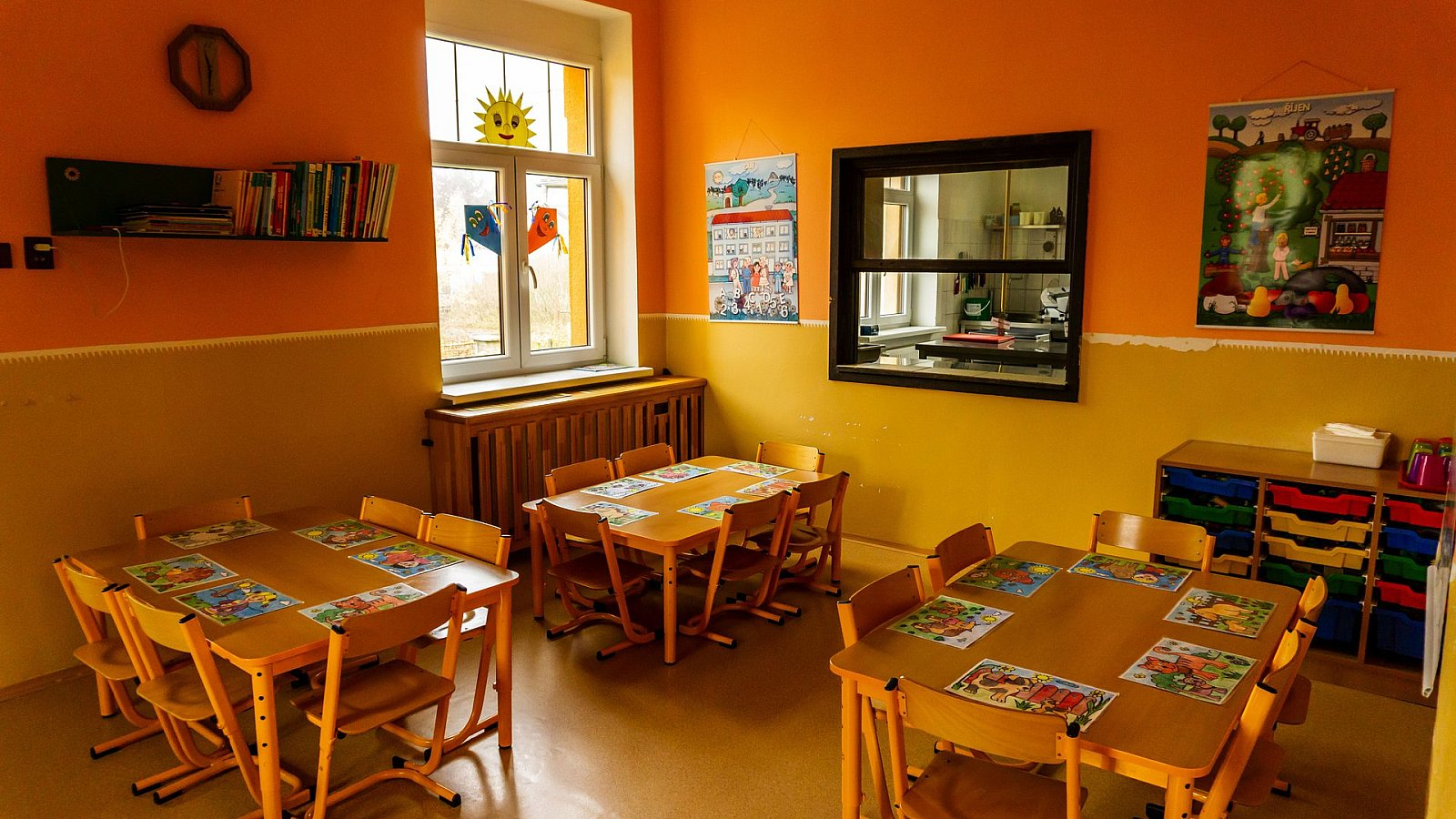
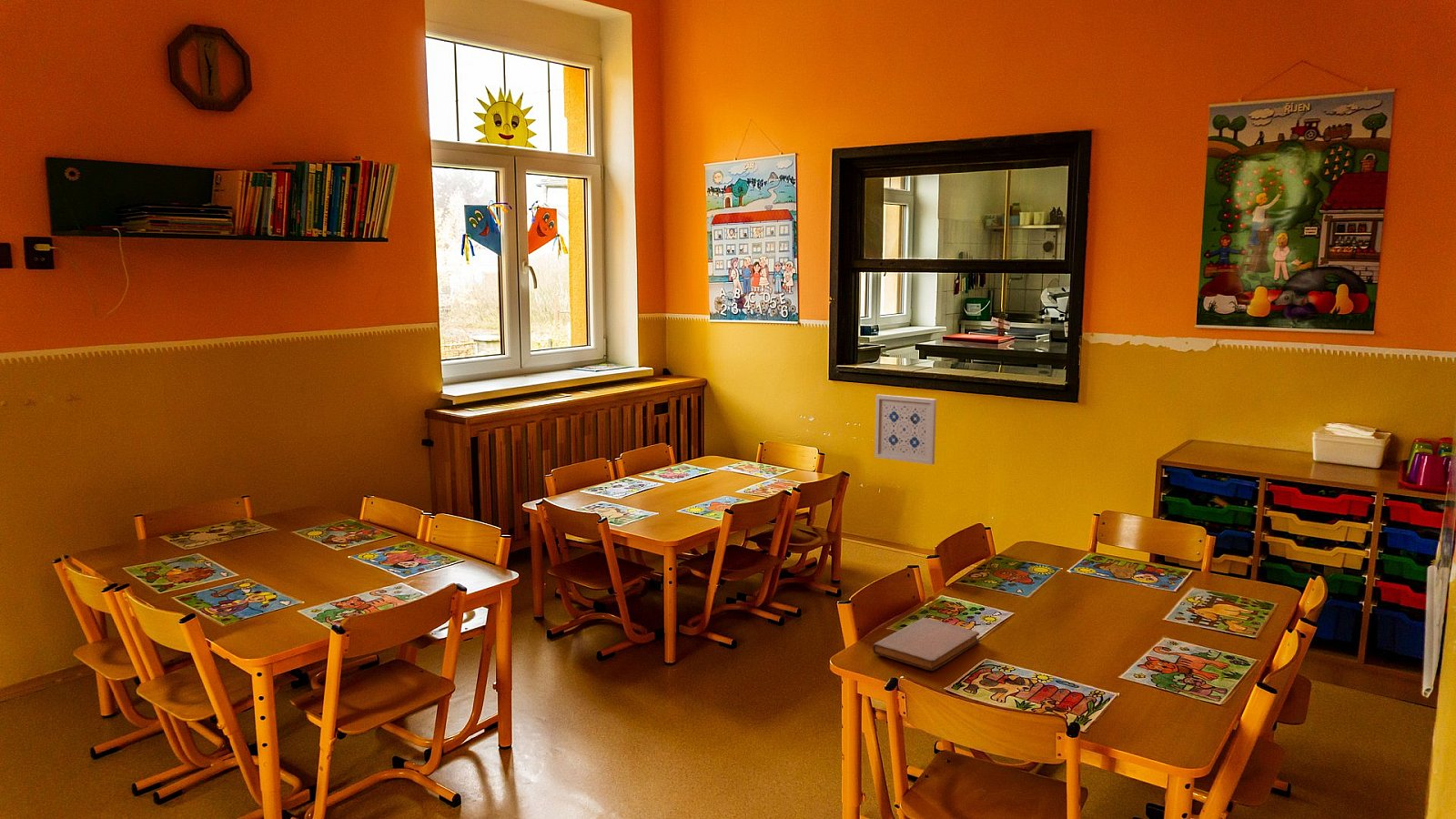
+ wall art [874,393,937,466]
+ notebook [872,617,980,672]
